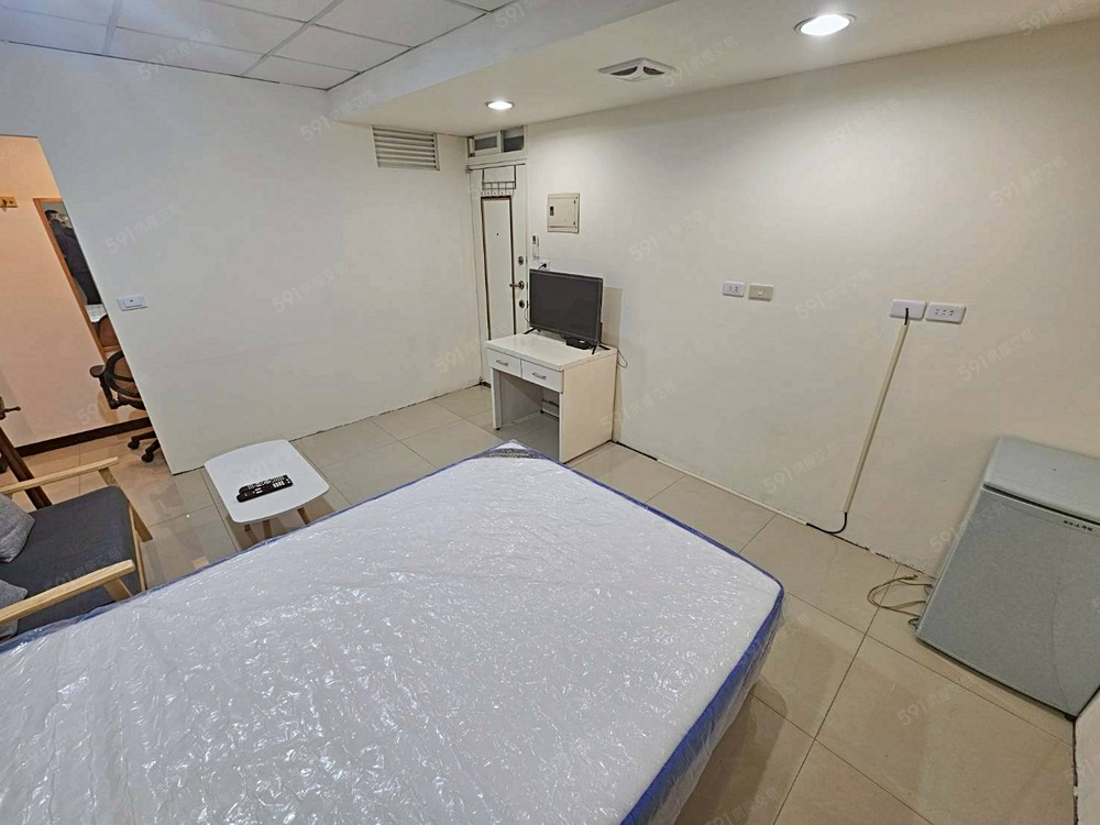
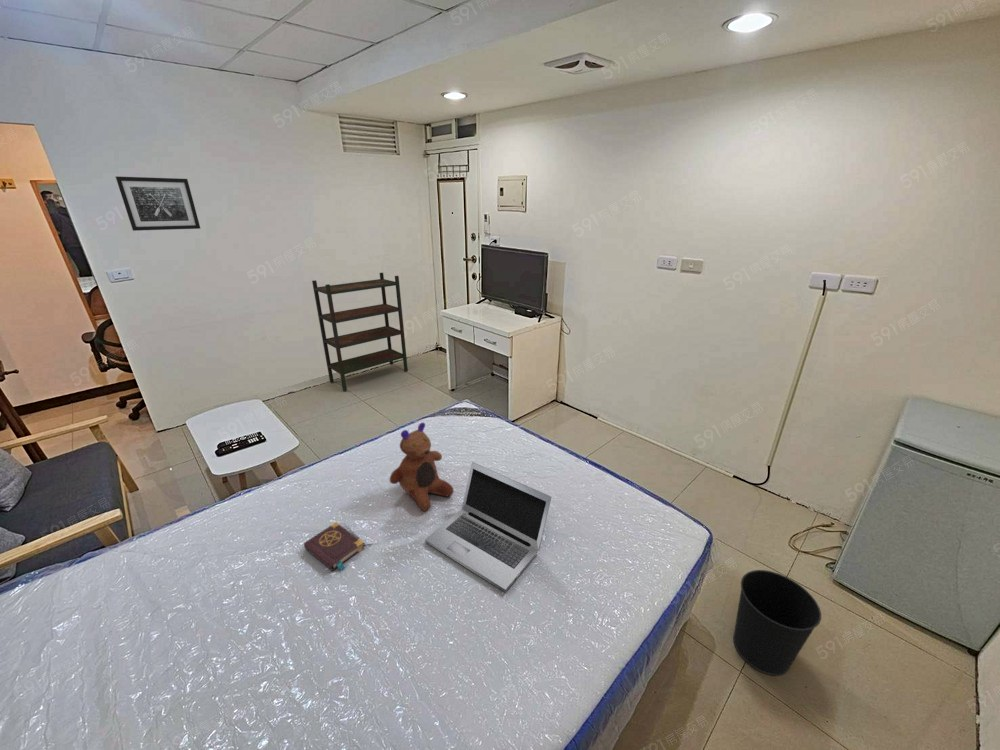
+ wastebasket [732,569,822,677]
+ book [303,521,366,572]
+ laptop [424,461,552,593]
+ toy [389,421,454,512]
+ bookshelf [311,272,409,392]
+ wall art [114,175,201,232]
